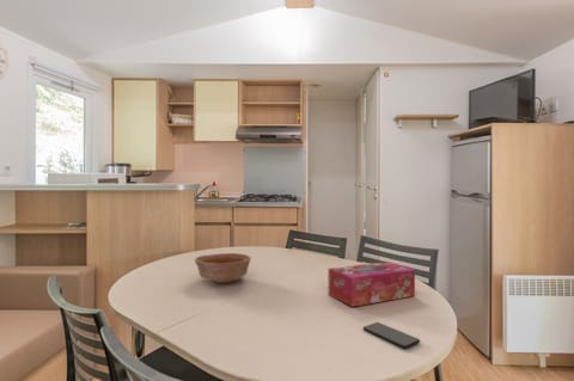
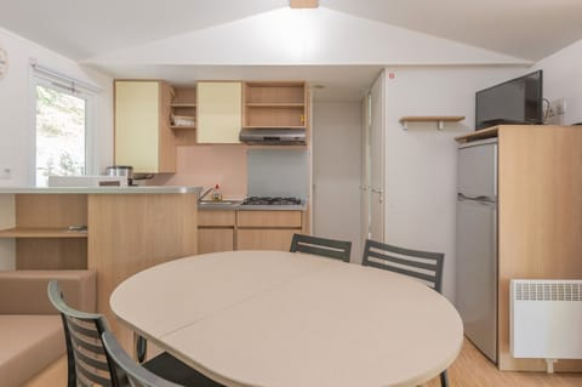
- bowl [194,252,252,284]
- smartphone [362,321,421,349]
- tissue box [328,260,416,308]
